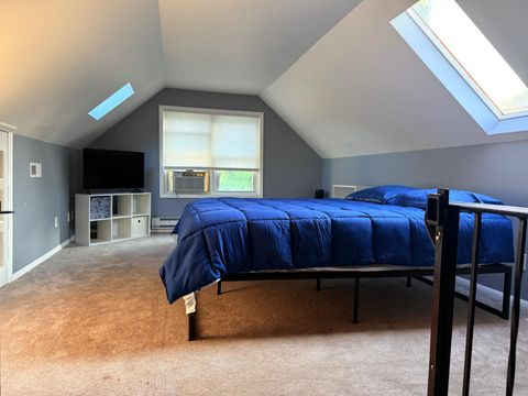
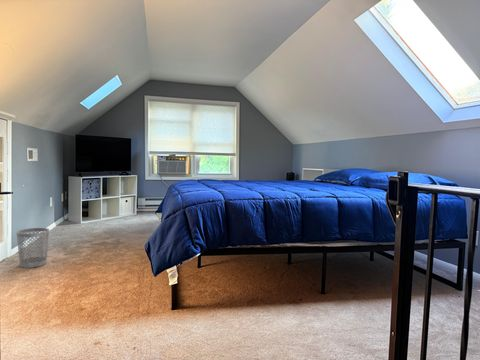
+ wastebasket [15,227,50,269]
